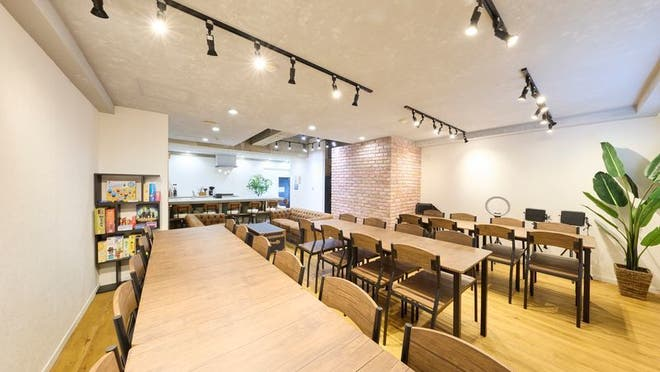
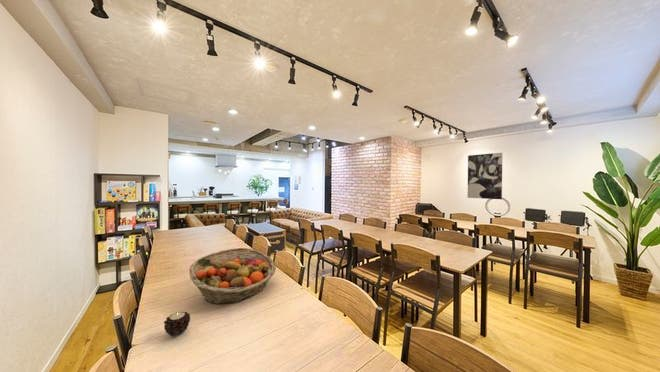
+ wall art [467,152,503,200]
+ candle [163,311,191,338]
+ fruit basket [188,247,277,305]
